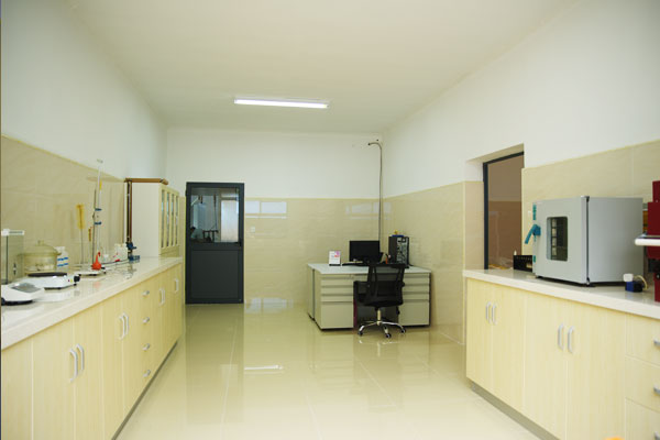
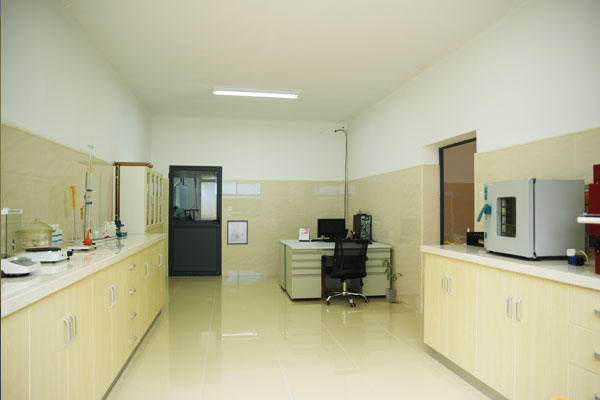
+ house plant [381,258,404,303]
+ wall art [226,219,249,246]
